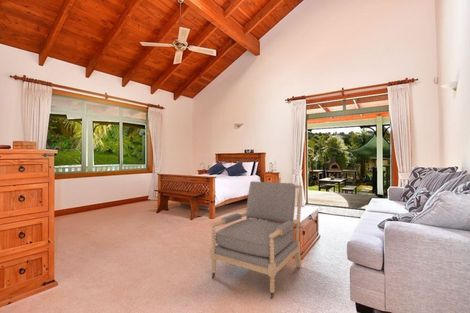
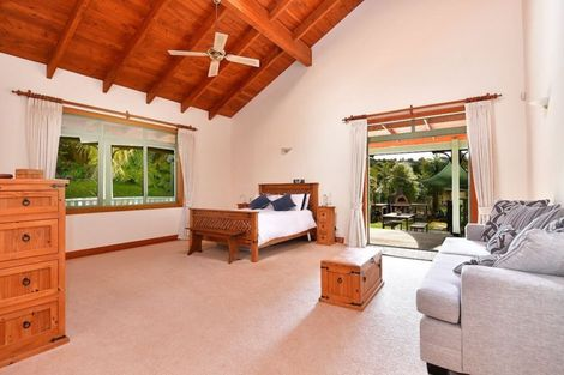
- armchair [209,180,303,300]
